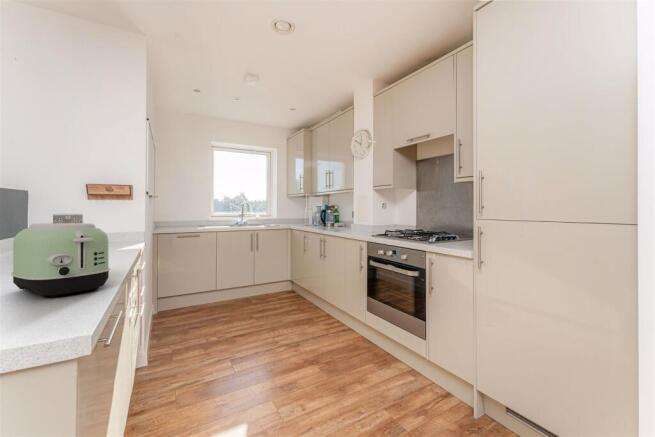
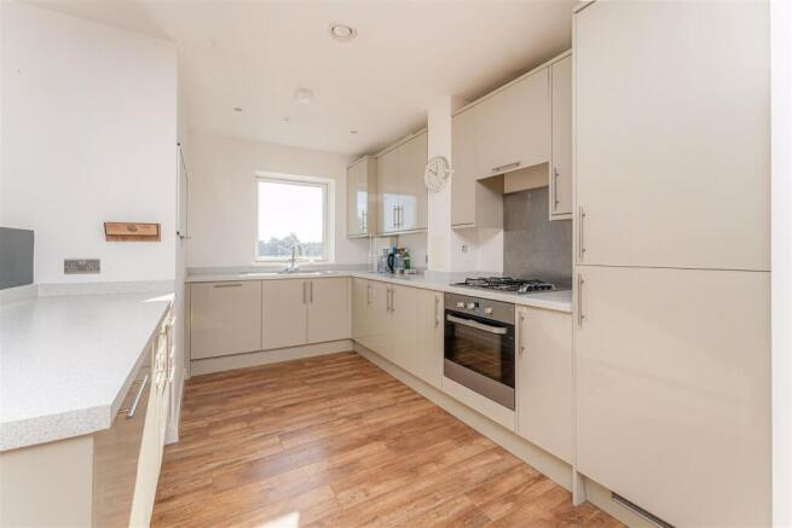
- toaster [10,222,111,298]
